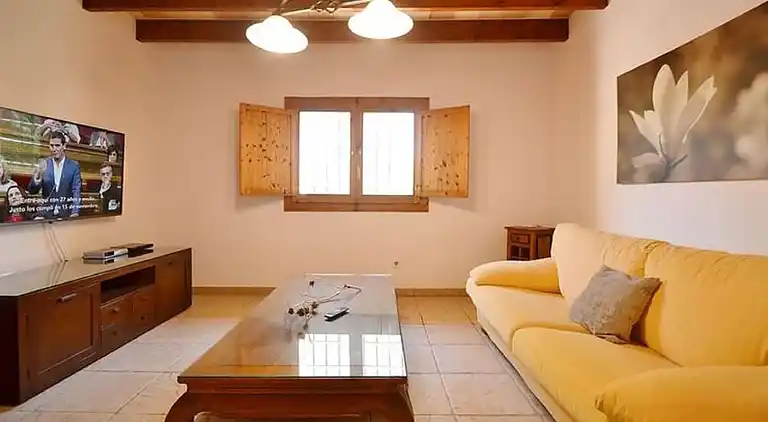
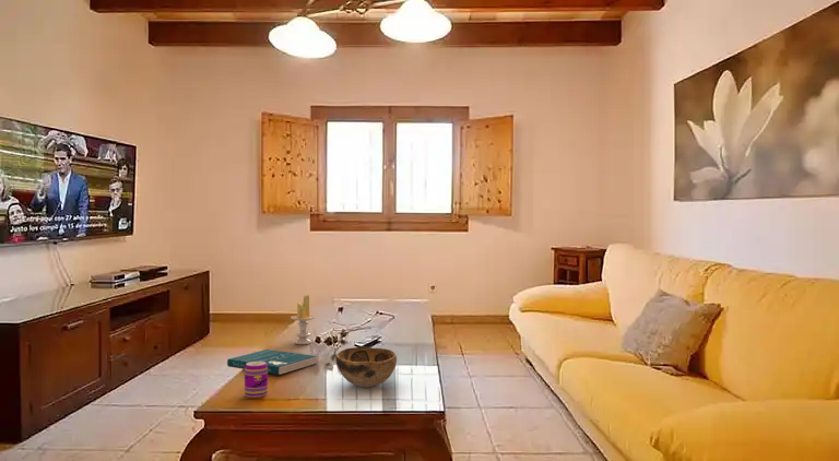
+ book [226,348,318,376]
+ decorative bowl [335,346,398,388]
+ candle [289,294,317,345]
+ beverage can [244,362,269,399]
